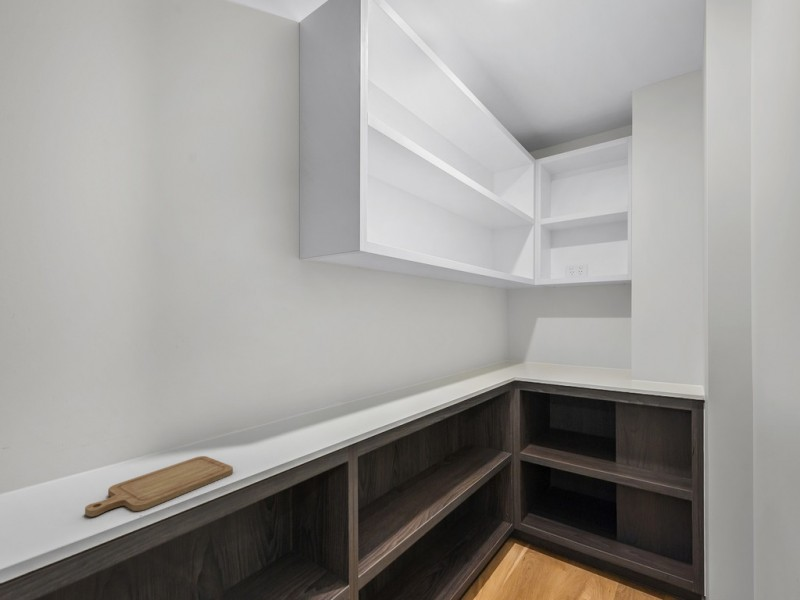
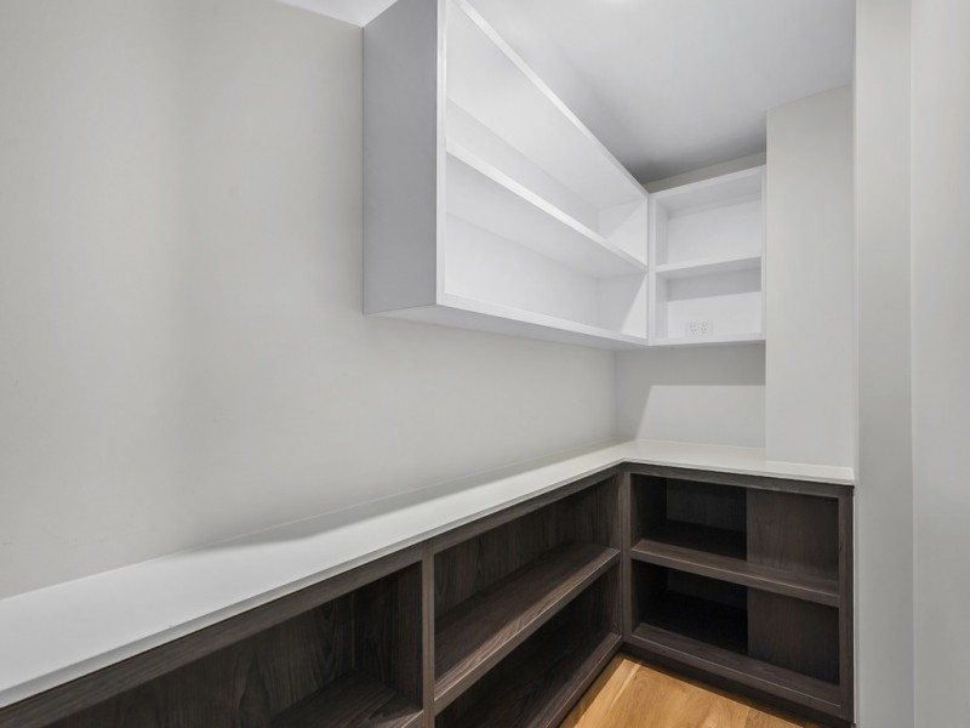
- chopping board [84,455,234,518]
